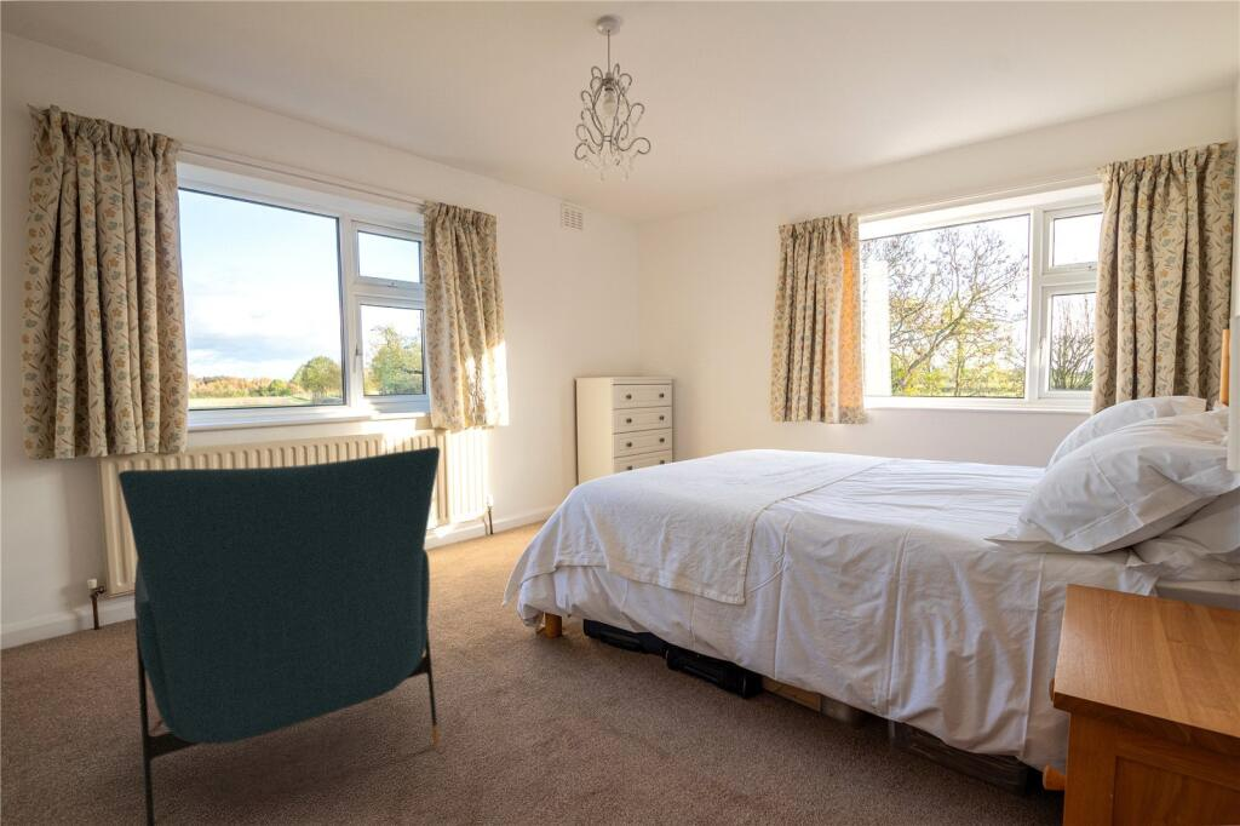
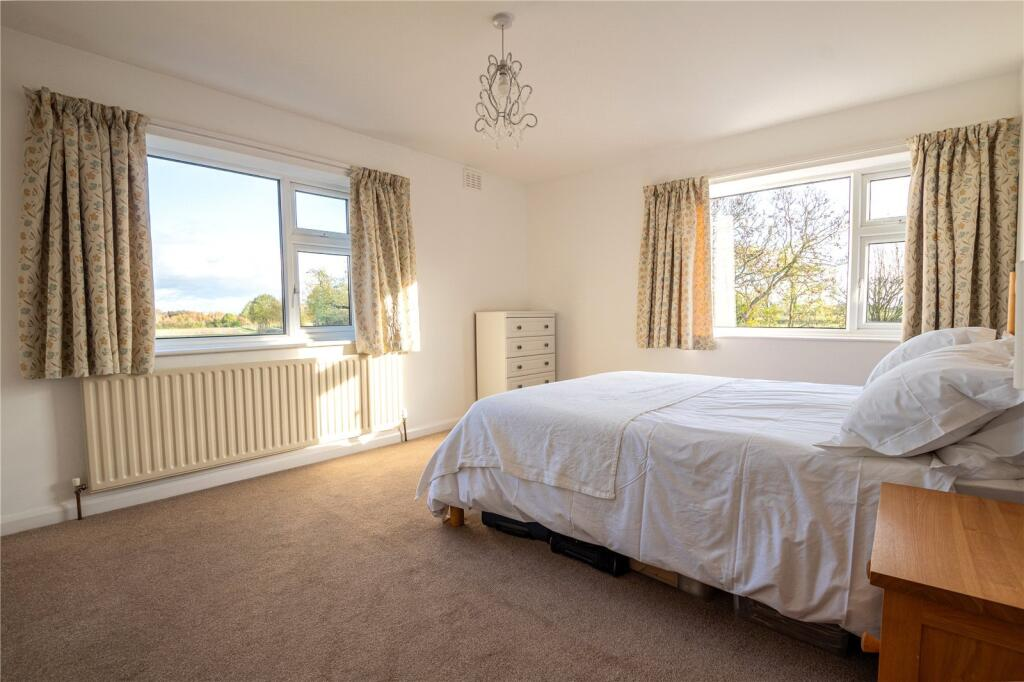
- chair [117,446,441,826]
